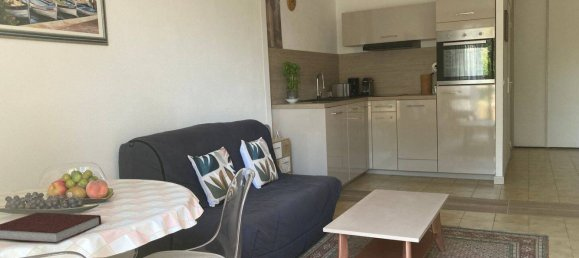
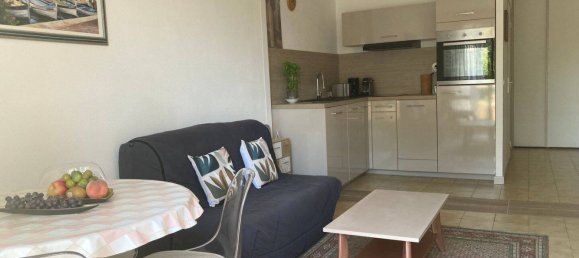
- notebook [0,211,102,244]
